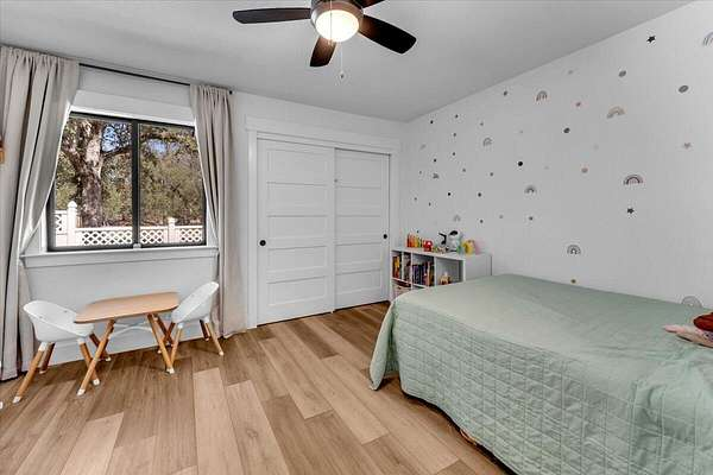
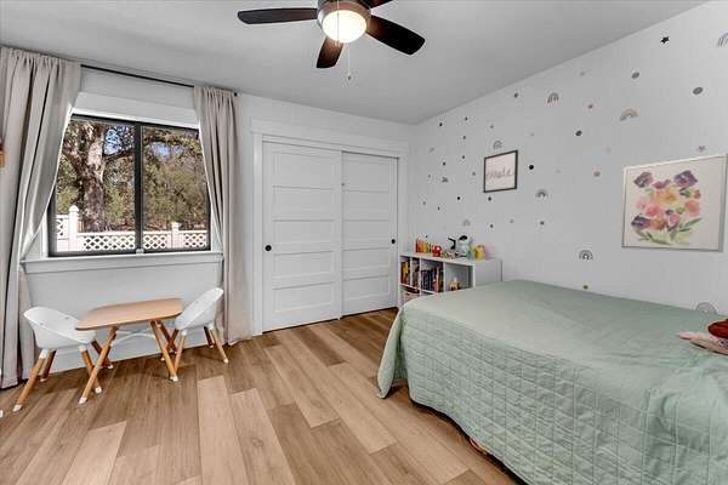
+ wall art [482,149,519,194]
+ wall art [620,153,728,253]
